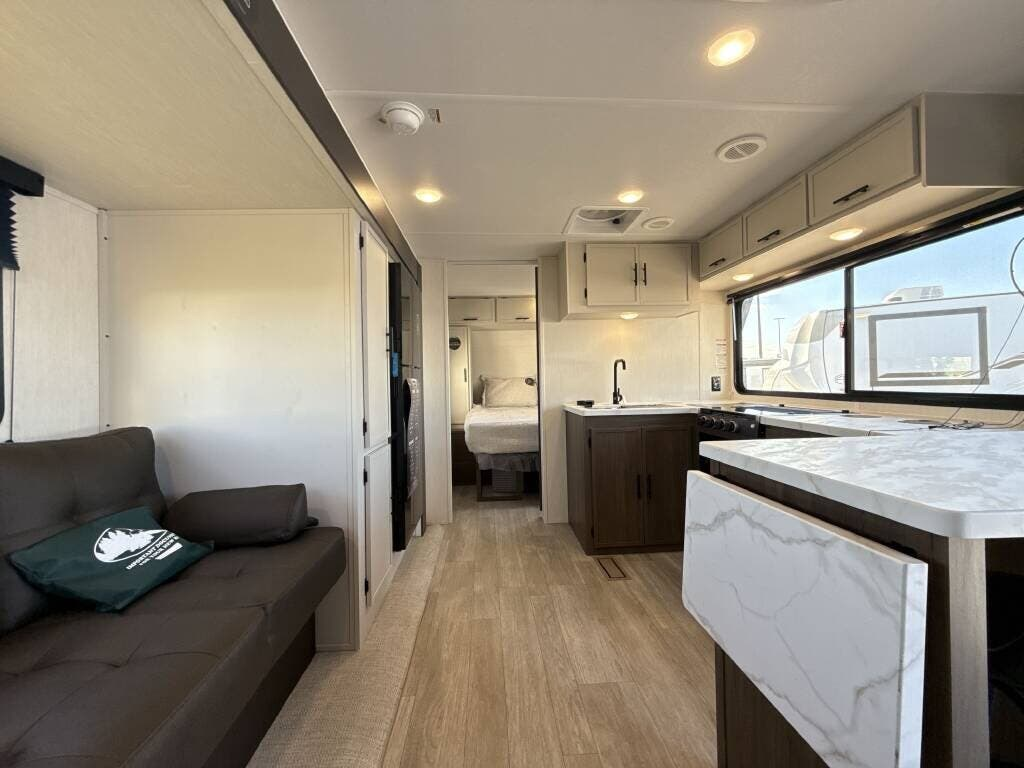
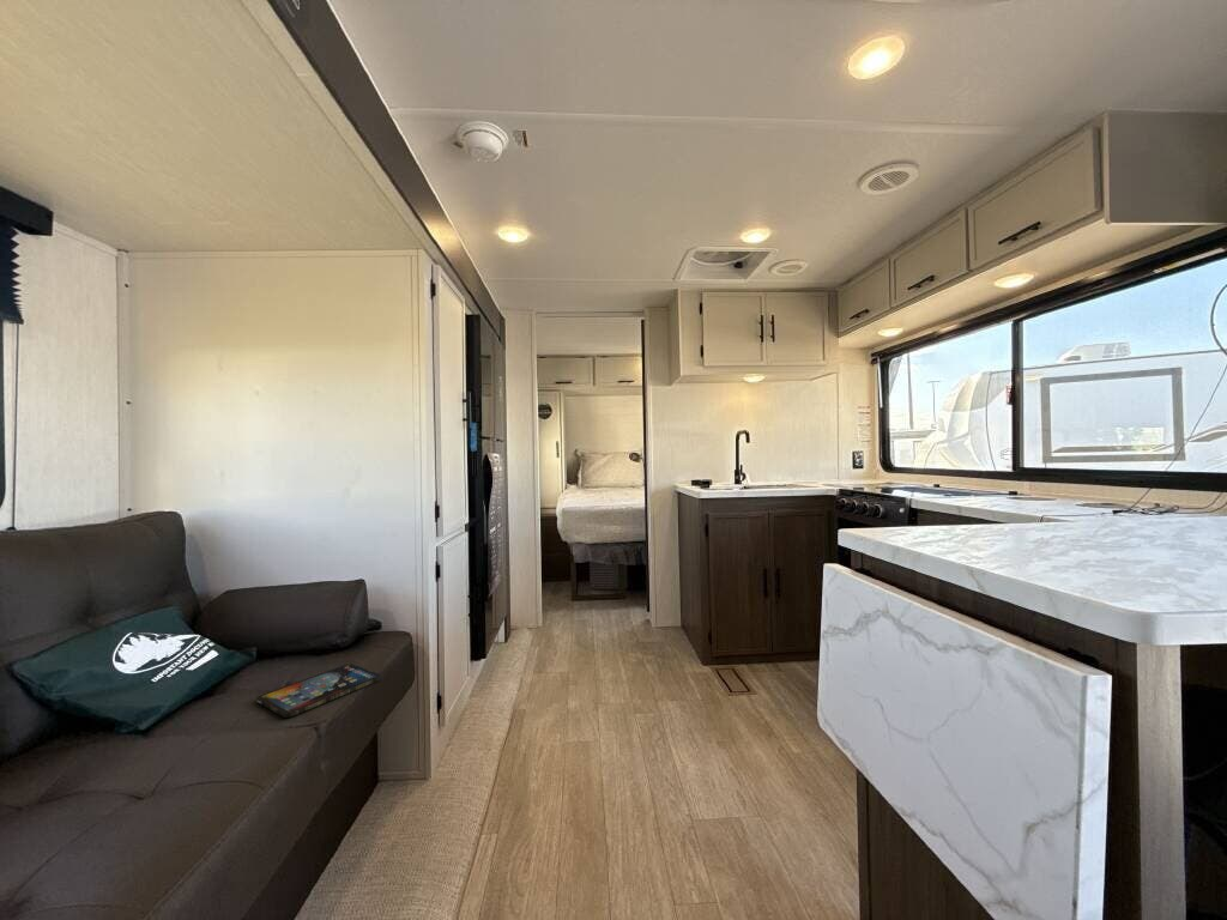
+ tablet [255,662,382,719]
